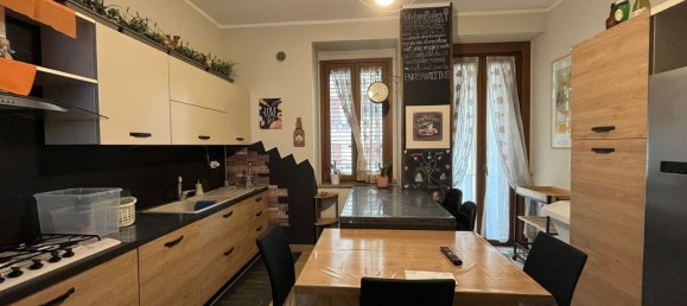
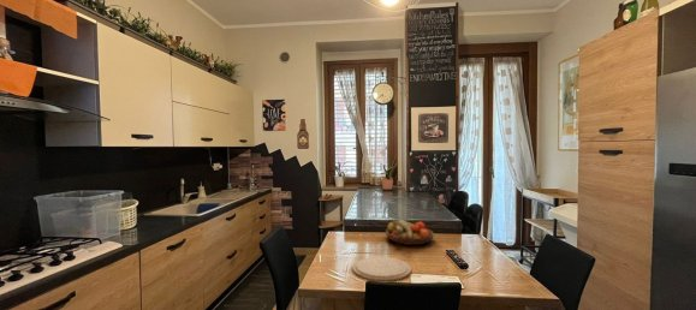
+ plate [351,256,412,282]
+ fruit bowl [385,217,435,246]
